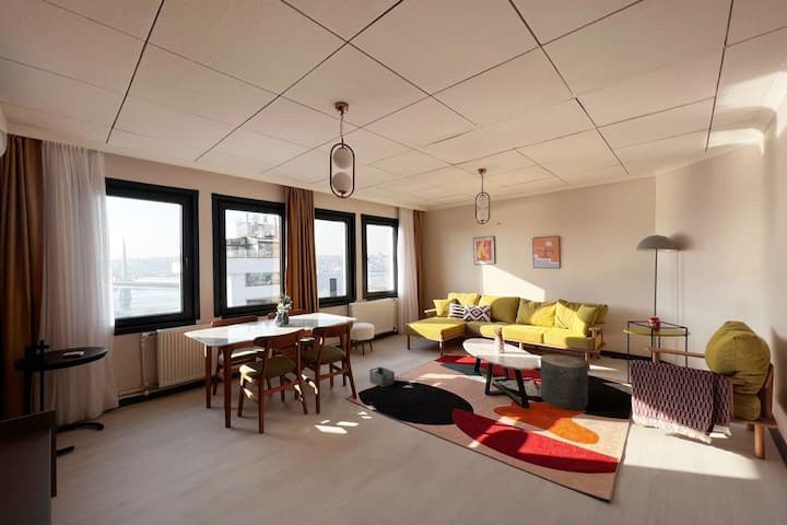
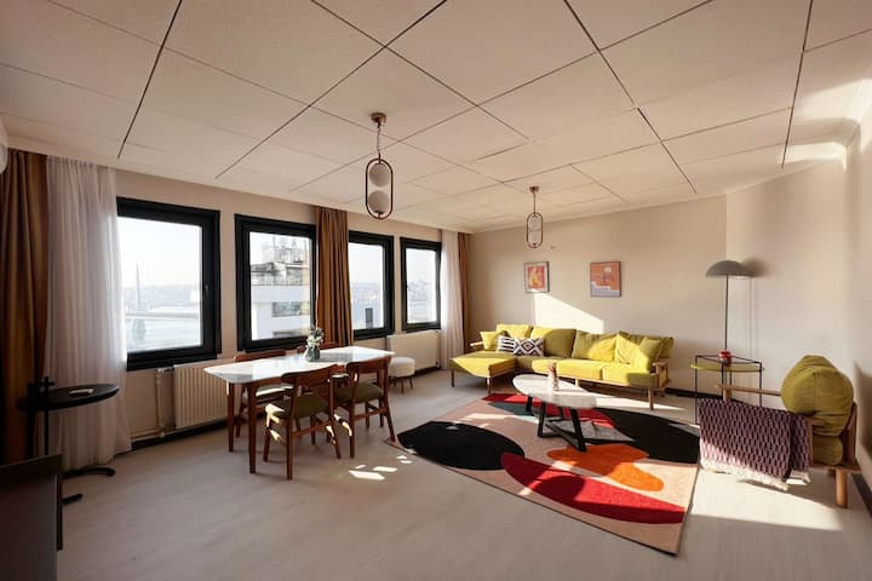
- storage bin [368,366,396,387]
- stool [540,353,589,411]
